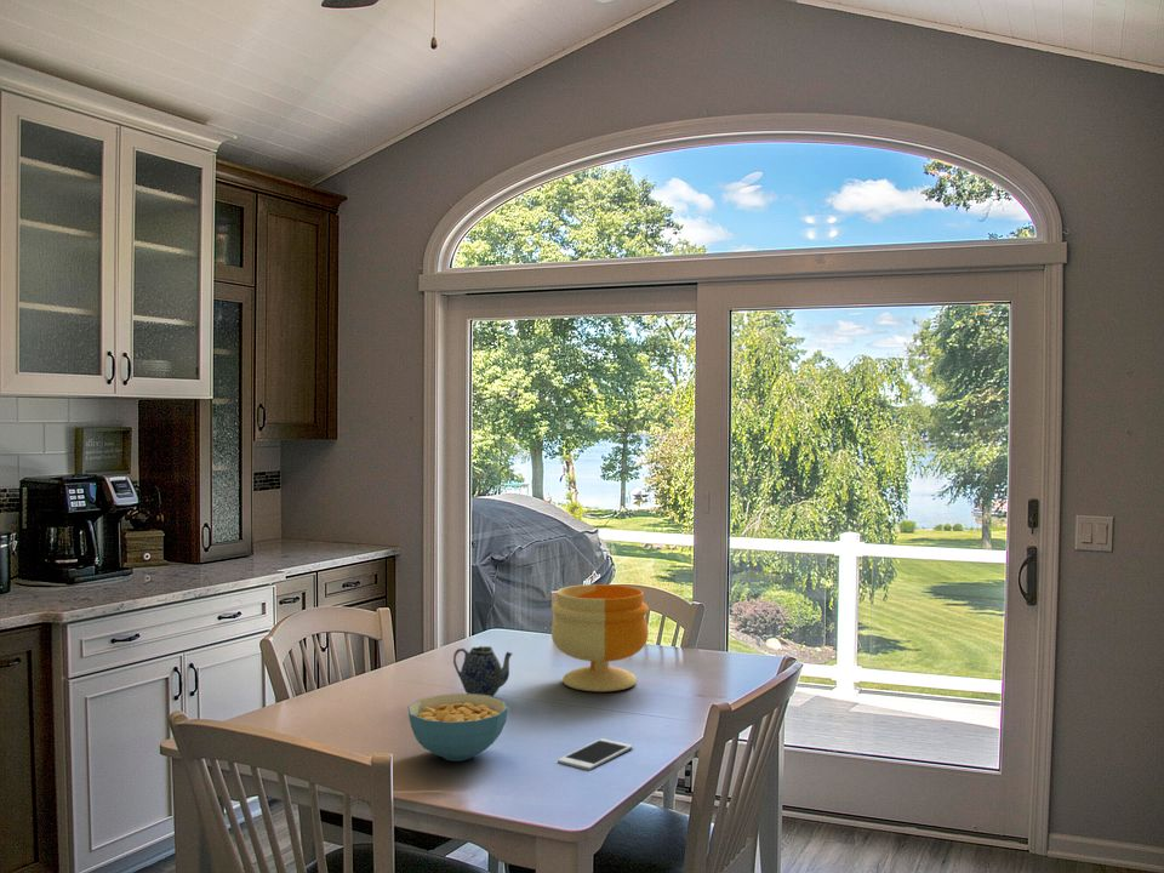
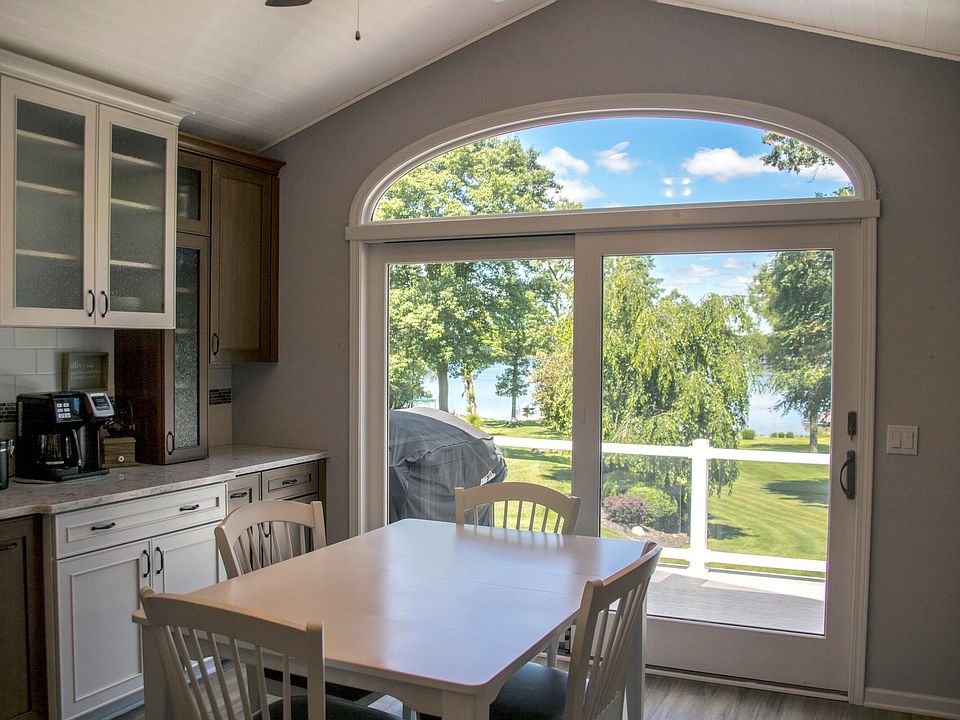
- cell phone [557,737,634,771]
- footed bowl [550,583,650,694]
- teapot [452,645,514,697]
- cereal bowl [407,692,509,763]
